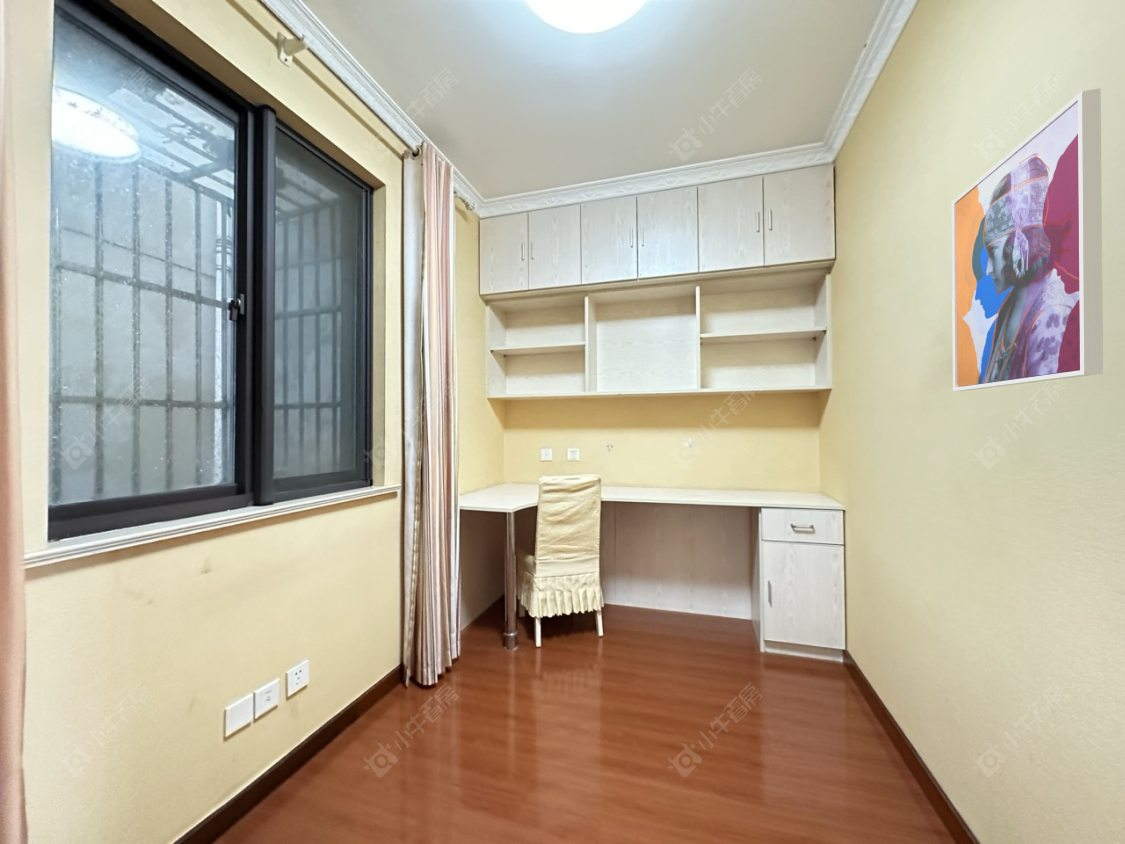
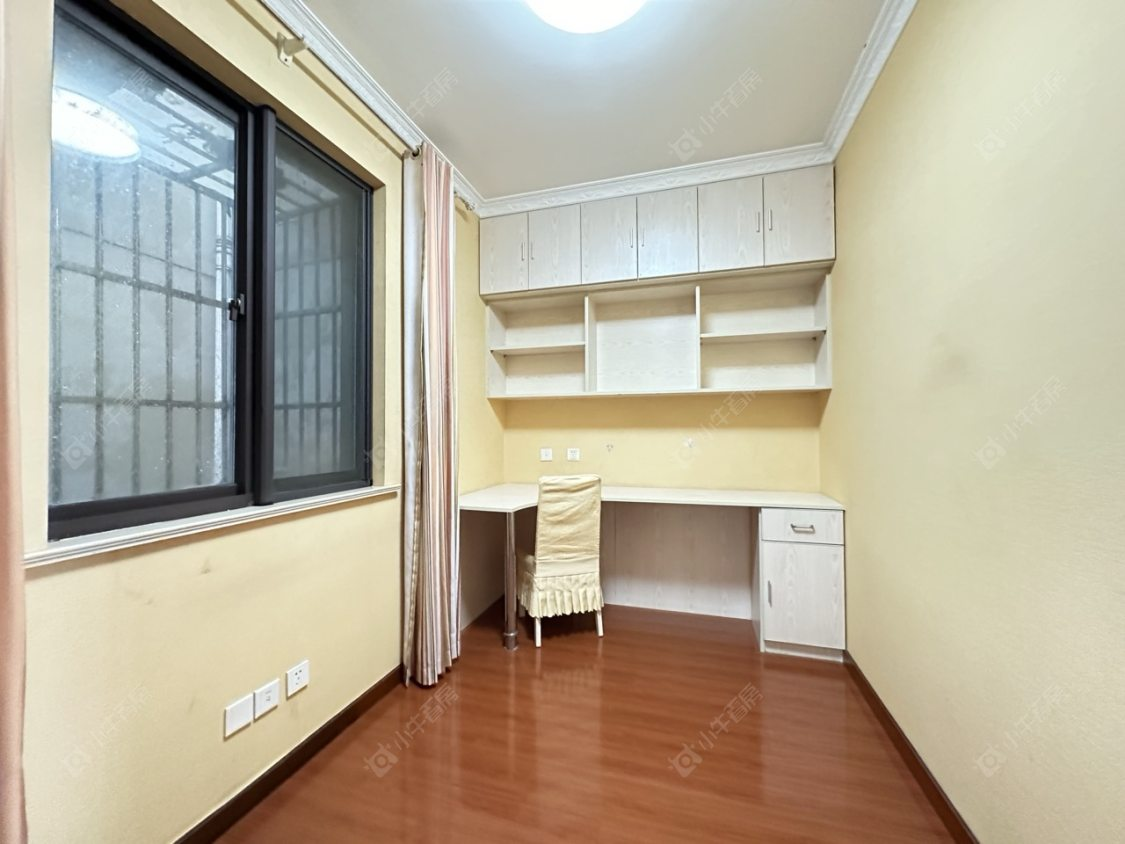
- wall art [951,87,1104,392]
